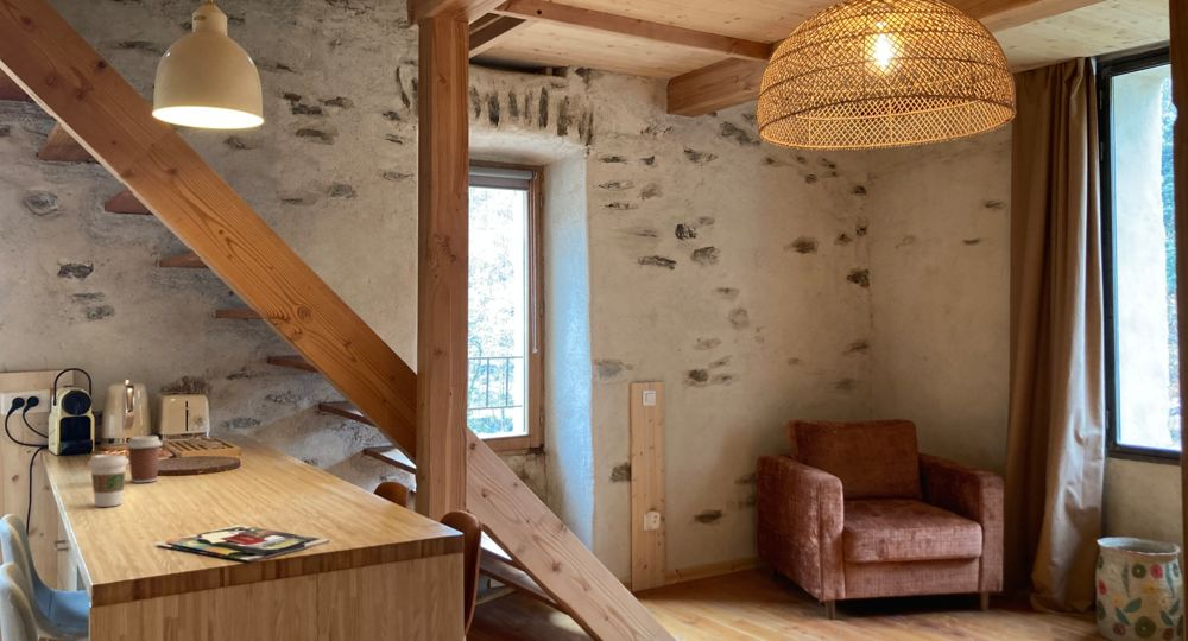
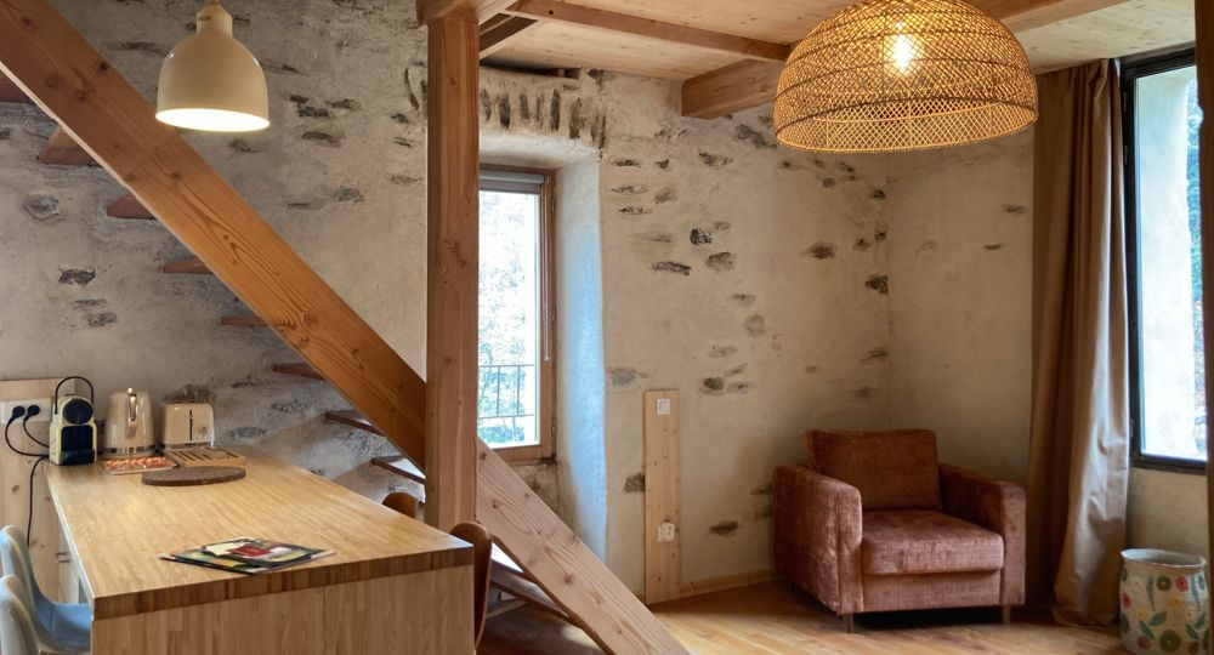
- coffee cup [125,434,164,484]
- coffee cup [87,453,129,508]
